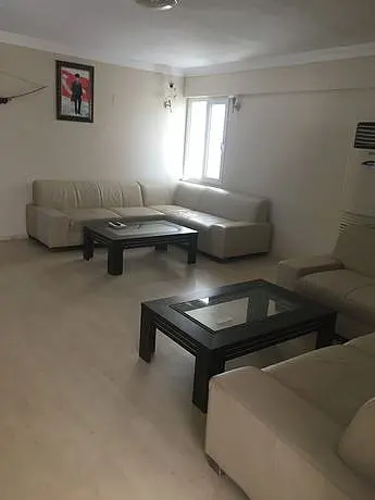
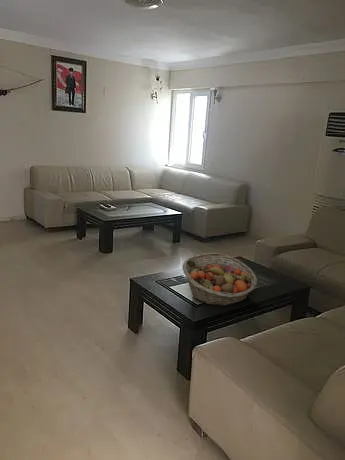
+ fruit basket [181,252,258,307]
